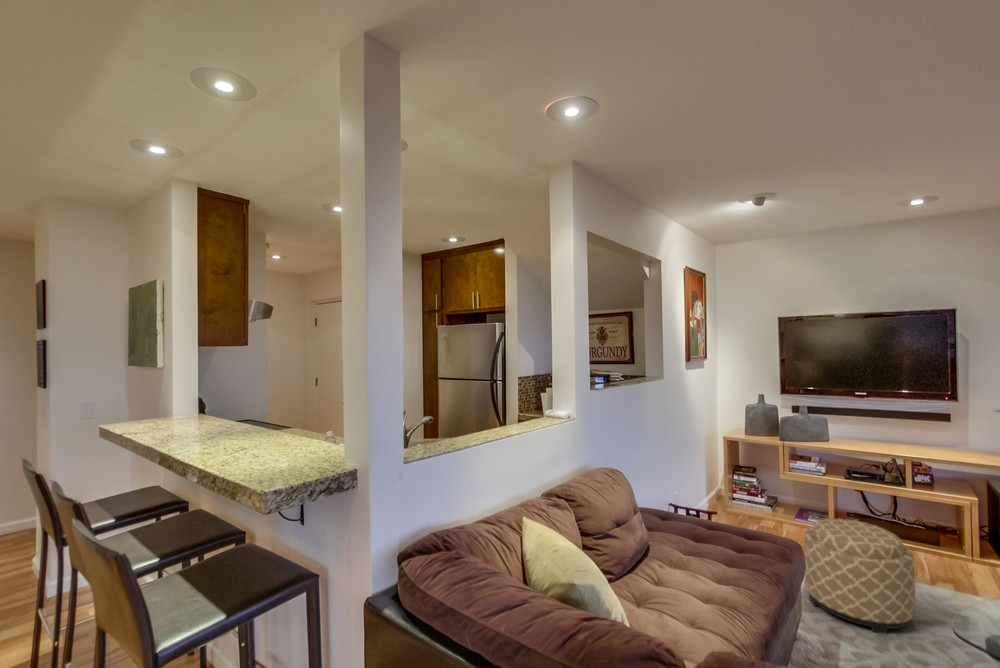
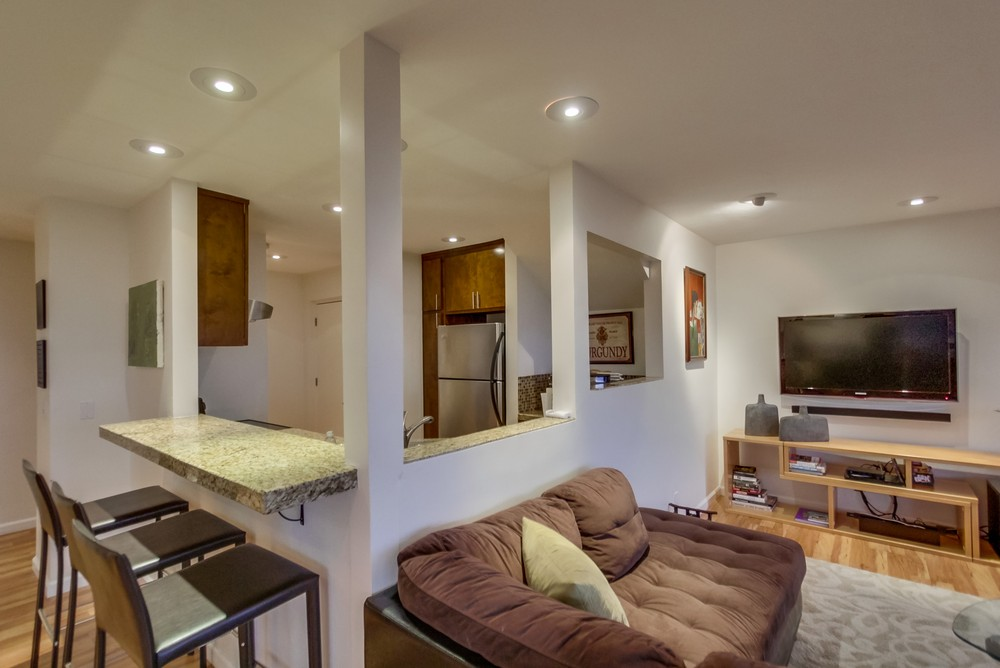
- ottoman [803,518,916,635]
